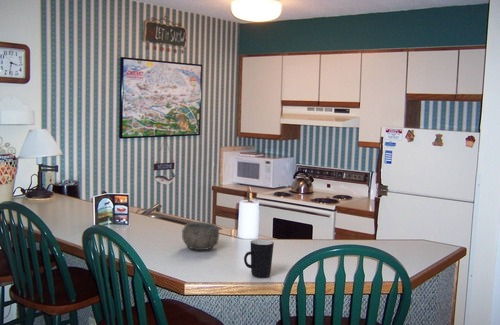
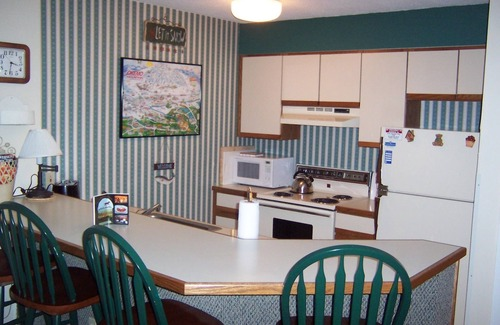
- mug [243,239,275,278]
- bowl [181,221,220,251]
